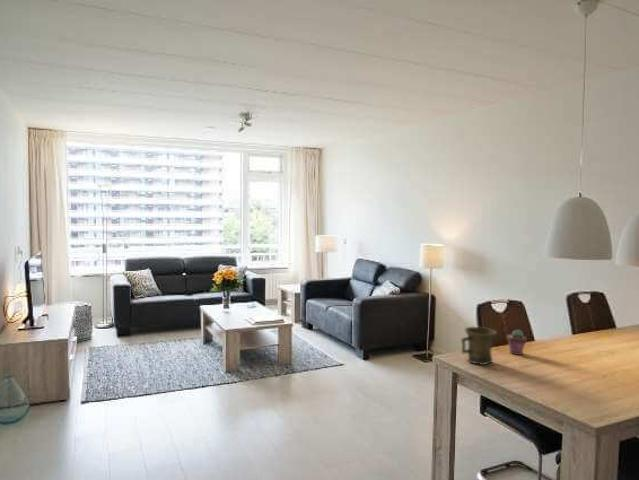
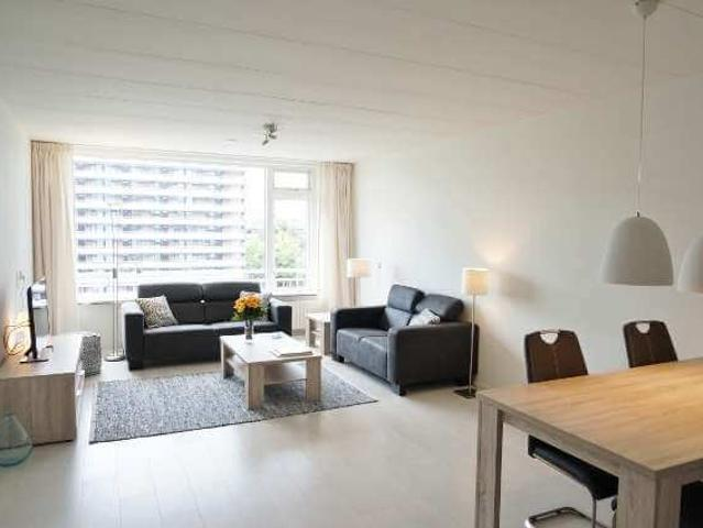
- potted succulent [506,328,528,356]
- mug [460,326,498,366]
